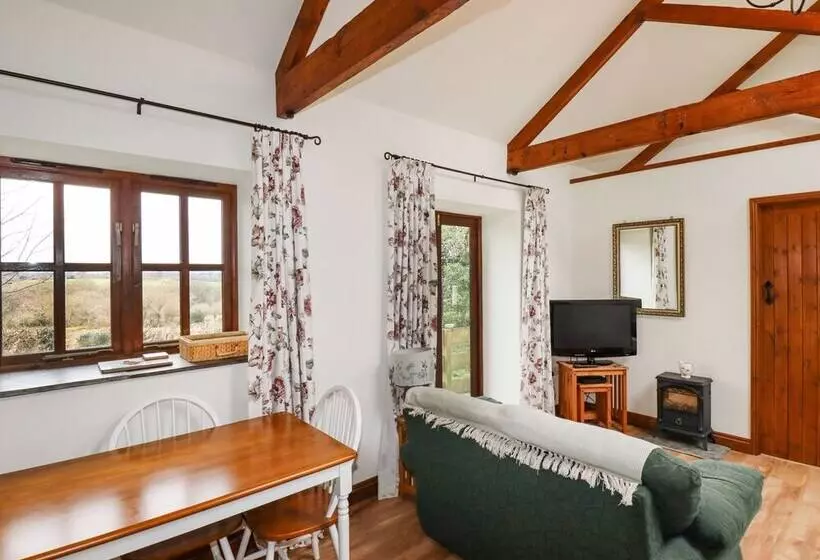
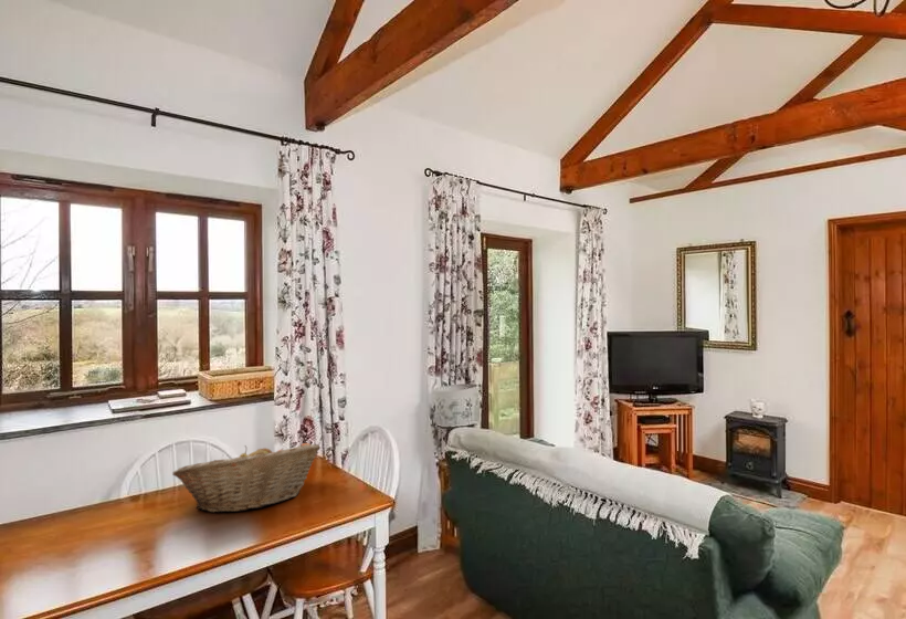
+ fruit basket [171,442,320,513]
